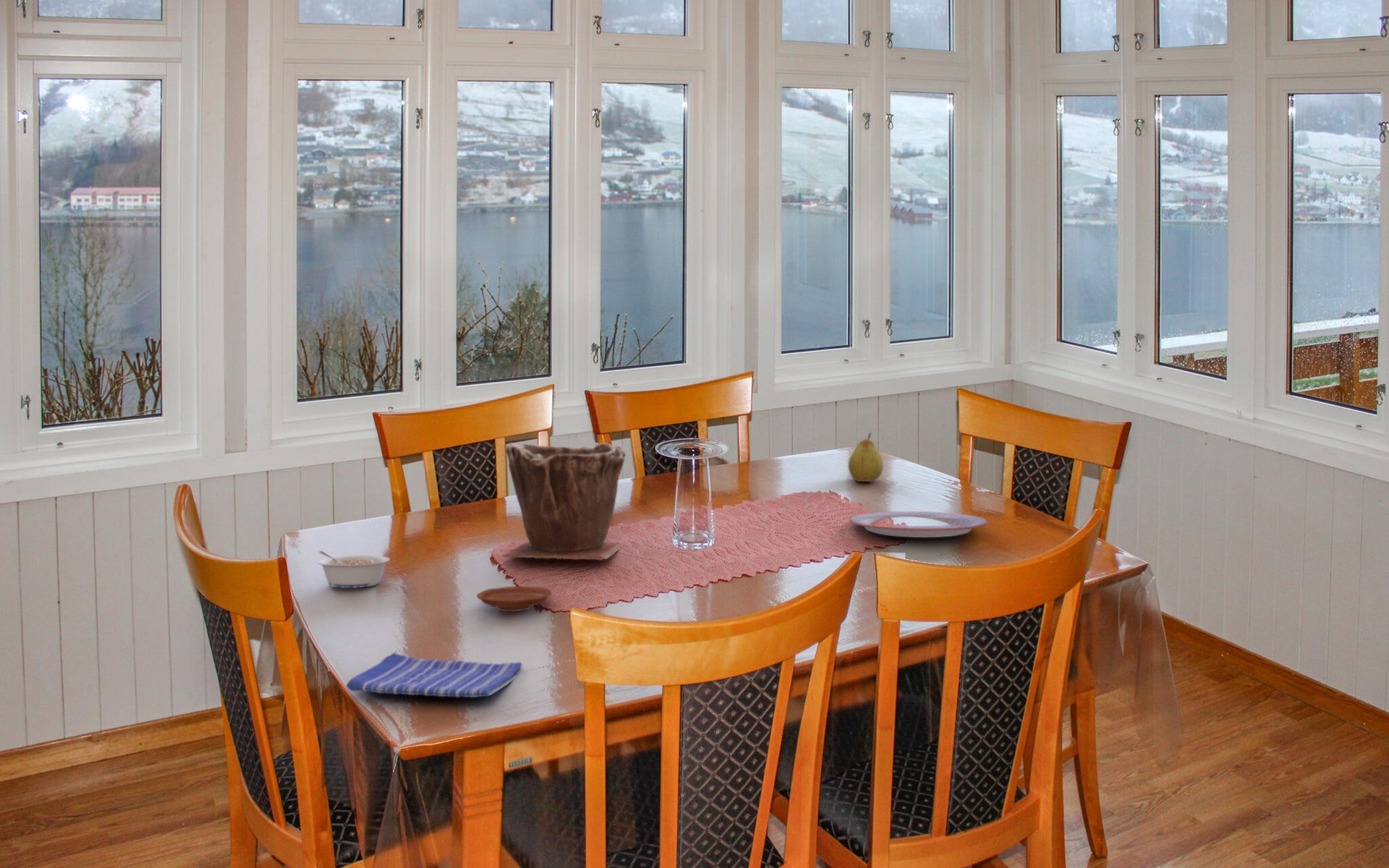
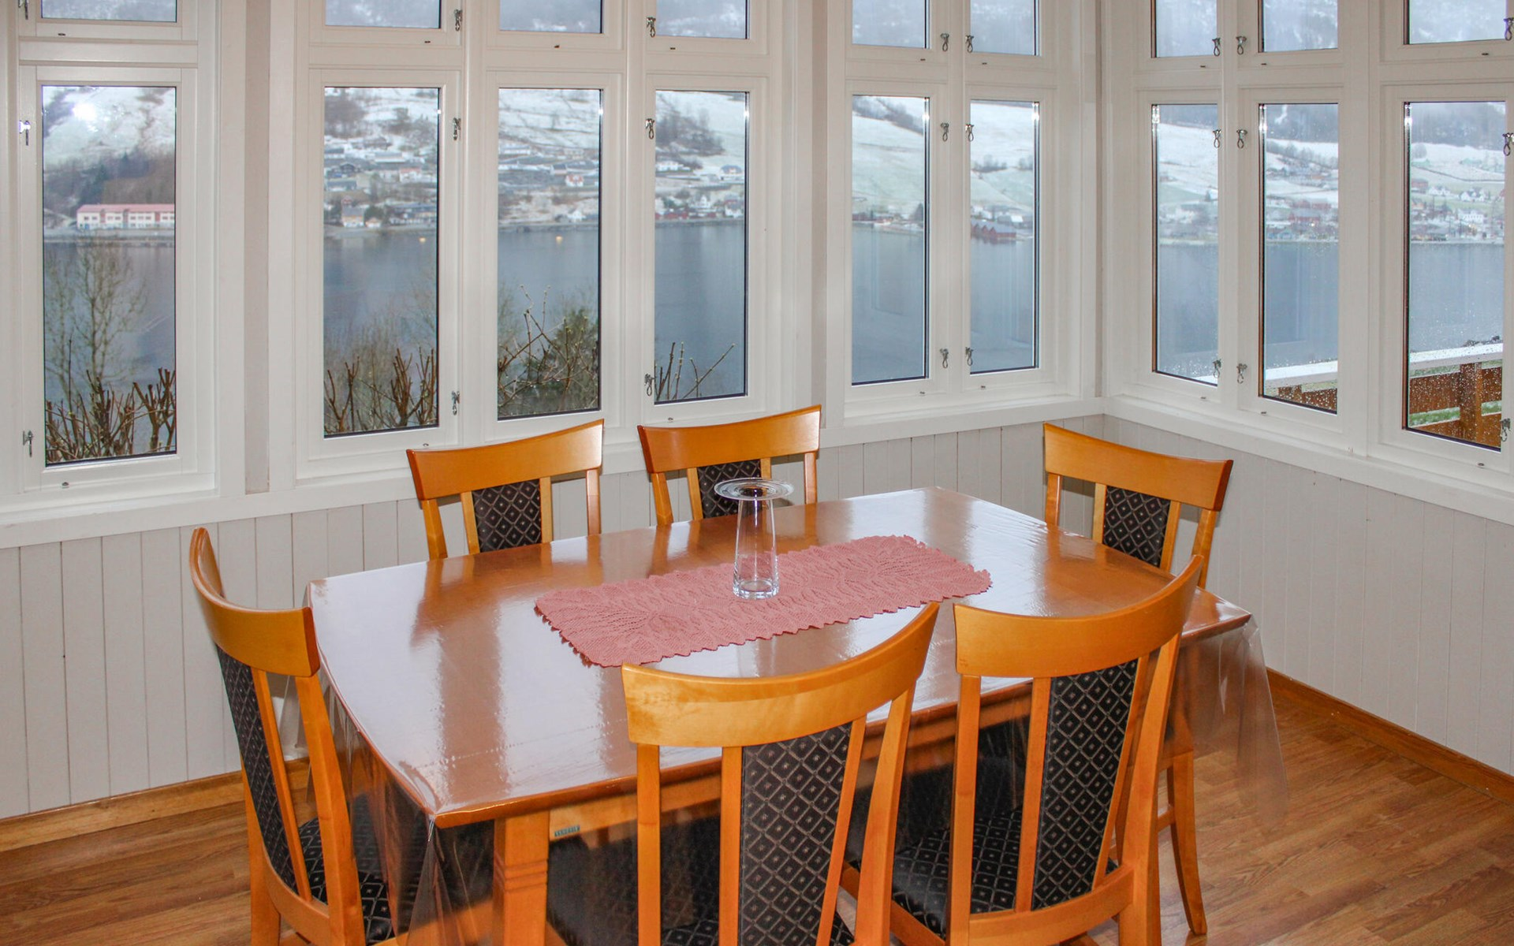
- plant pot [501,442,626,561]
- plate [848,511,989,538]
- fruit [848,432,884,482]
- dish towel [346,652,522,698]
- plate [476,585,553,612]
- legume [316,550,391,589]
